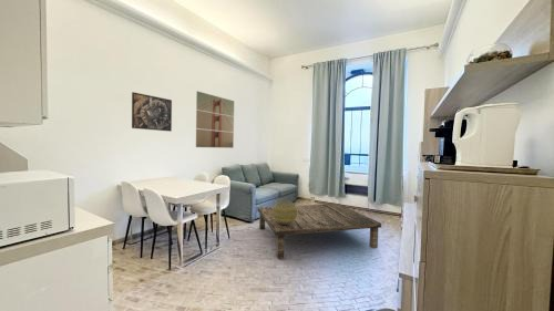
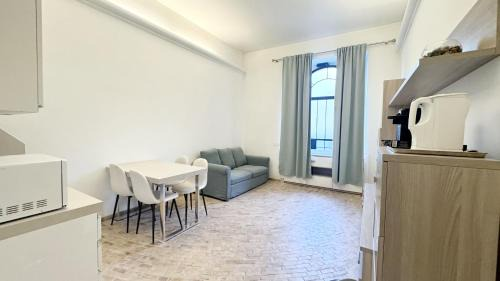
- wall art [195,91,235,149]
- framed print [131,91,173,133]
- decorative globe [273,198,297,225]
- coffee table [257,203,382,259]
